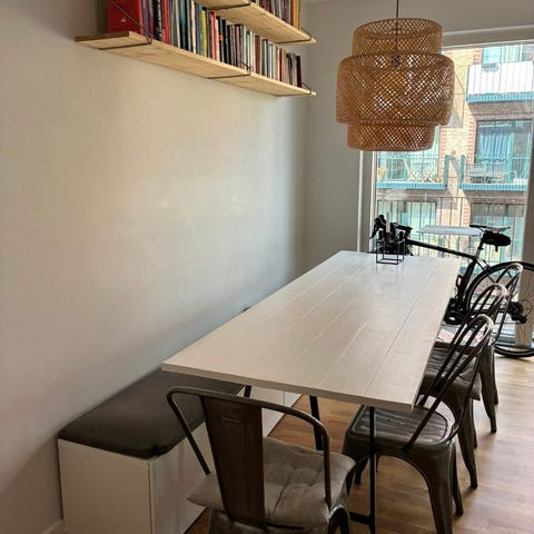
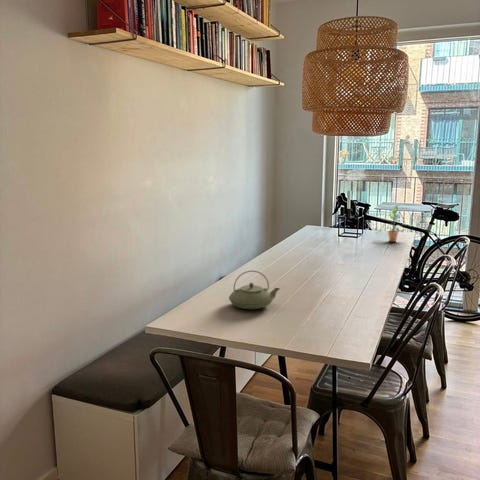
+ potted plant [375,205,406,242]
+ teapot [228,270,281,310]
